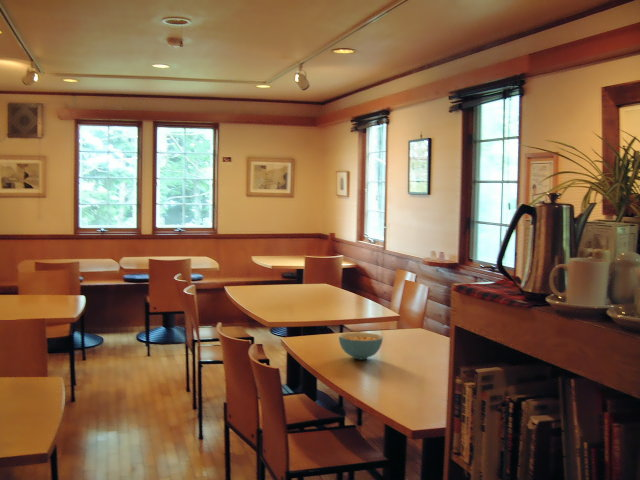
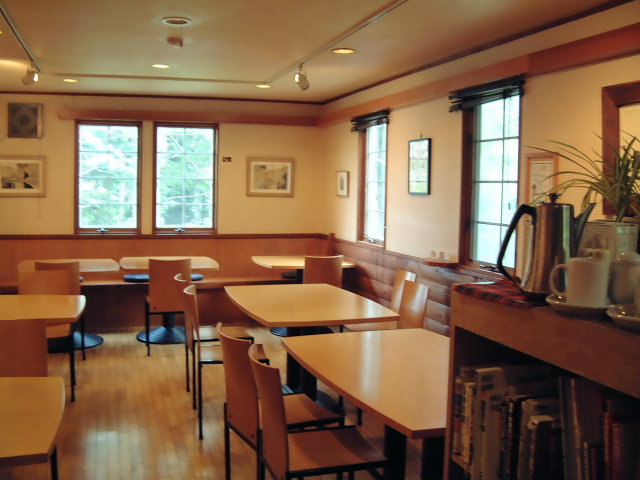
- cereal bowl [338,331,384,360]
